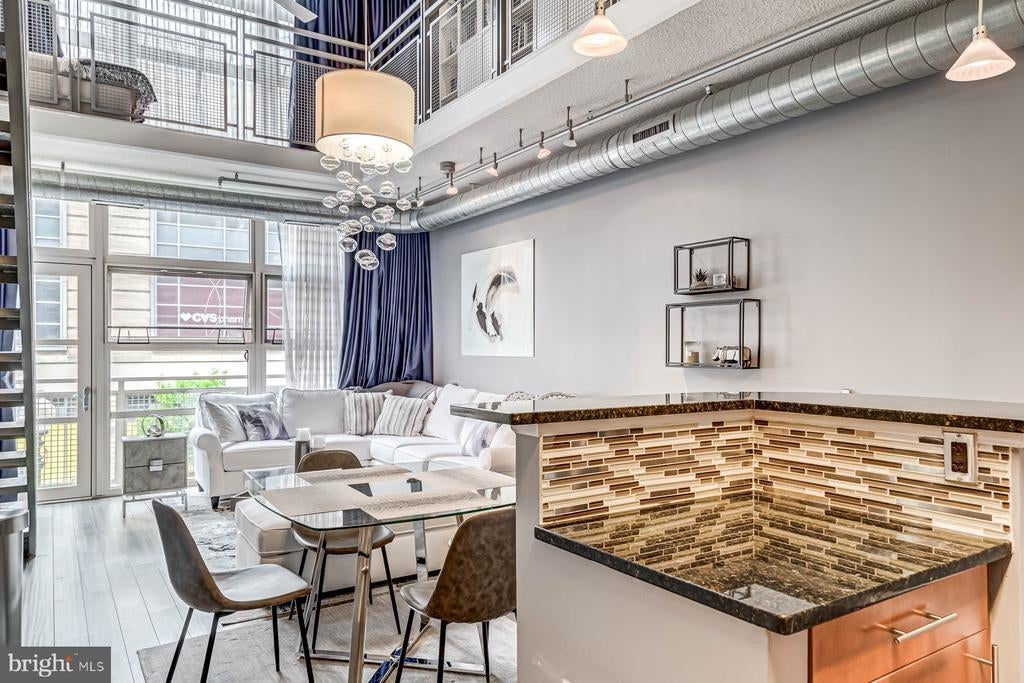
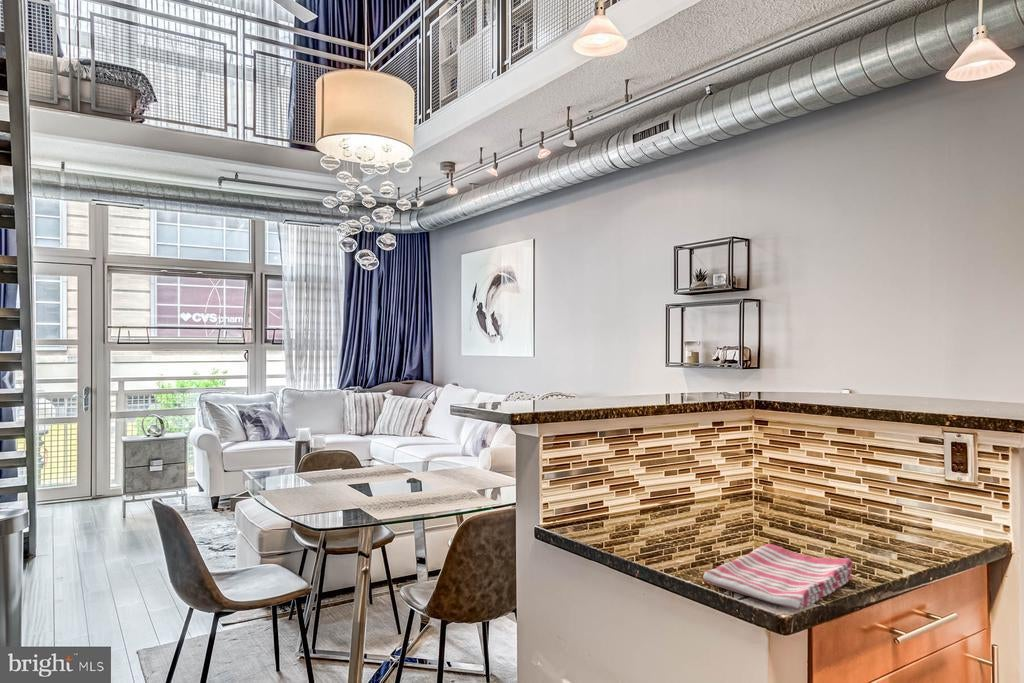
+ dish towel [702,543,854,612]
